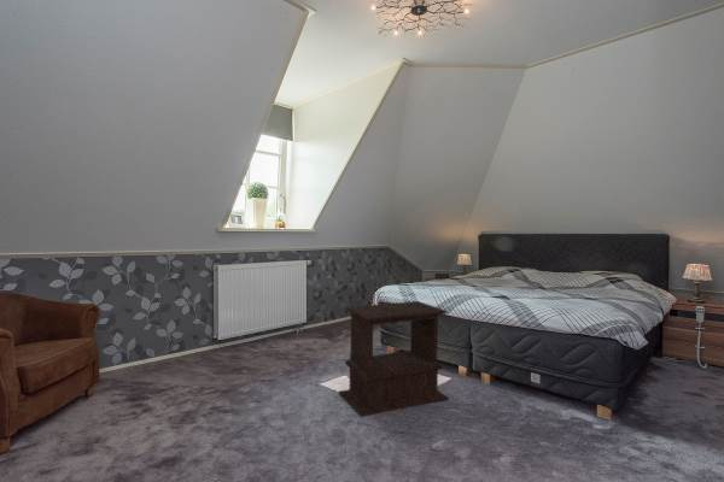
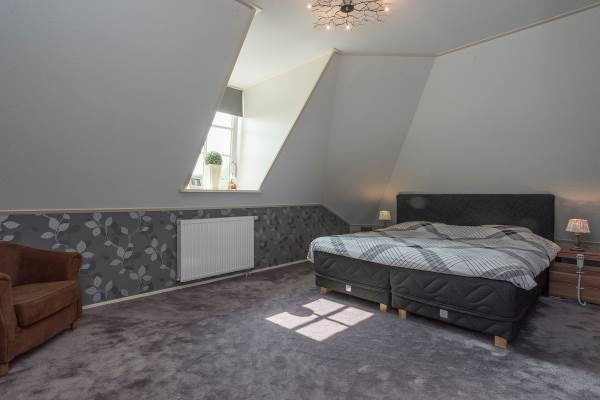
- side table [337,300,450,418]
